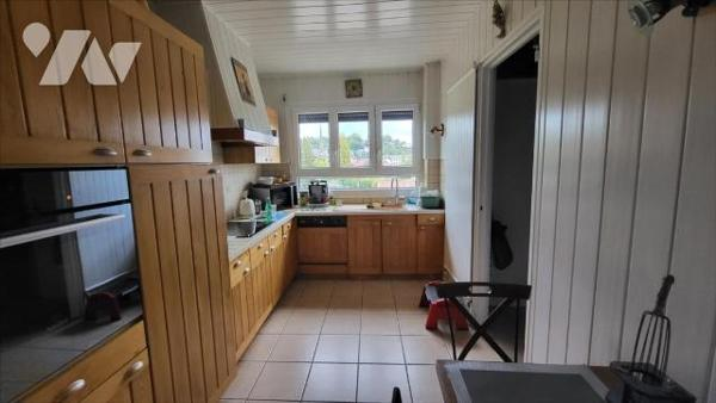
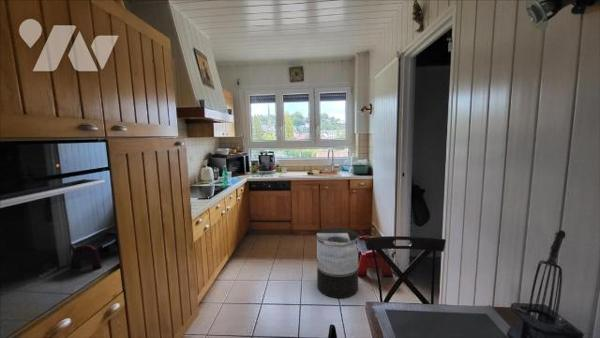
+ trash can [316,227,359,299]
